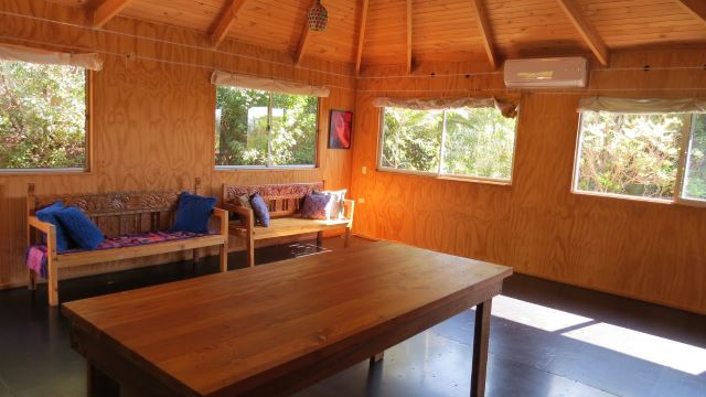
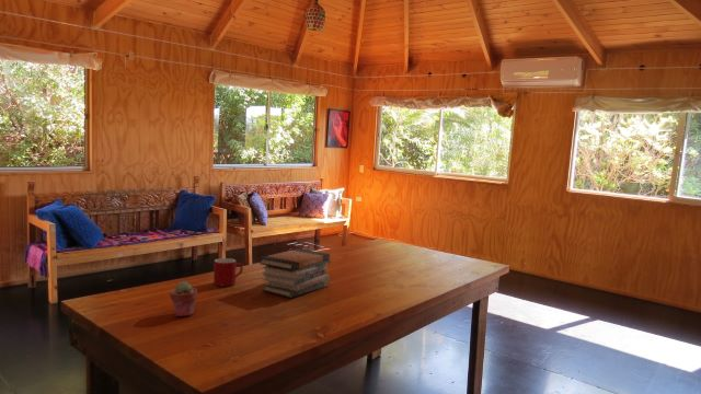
+ book stack [258,247,332,299]
+ mug [212,257,244,287]
+ potted succulent [169,280,198,317]
